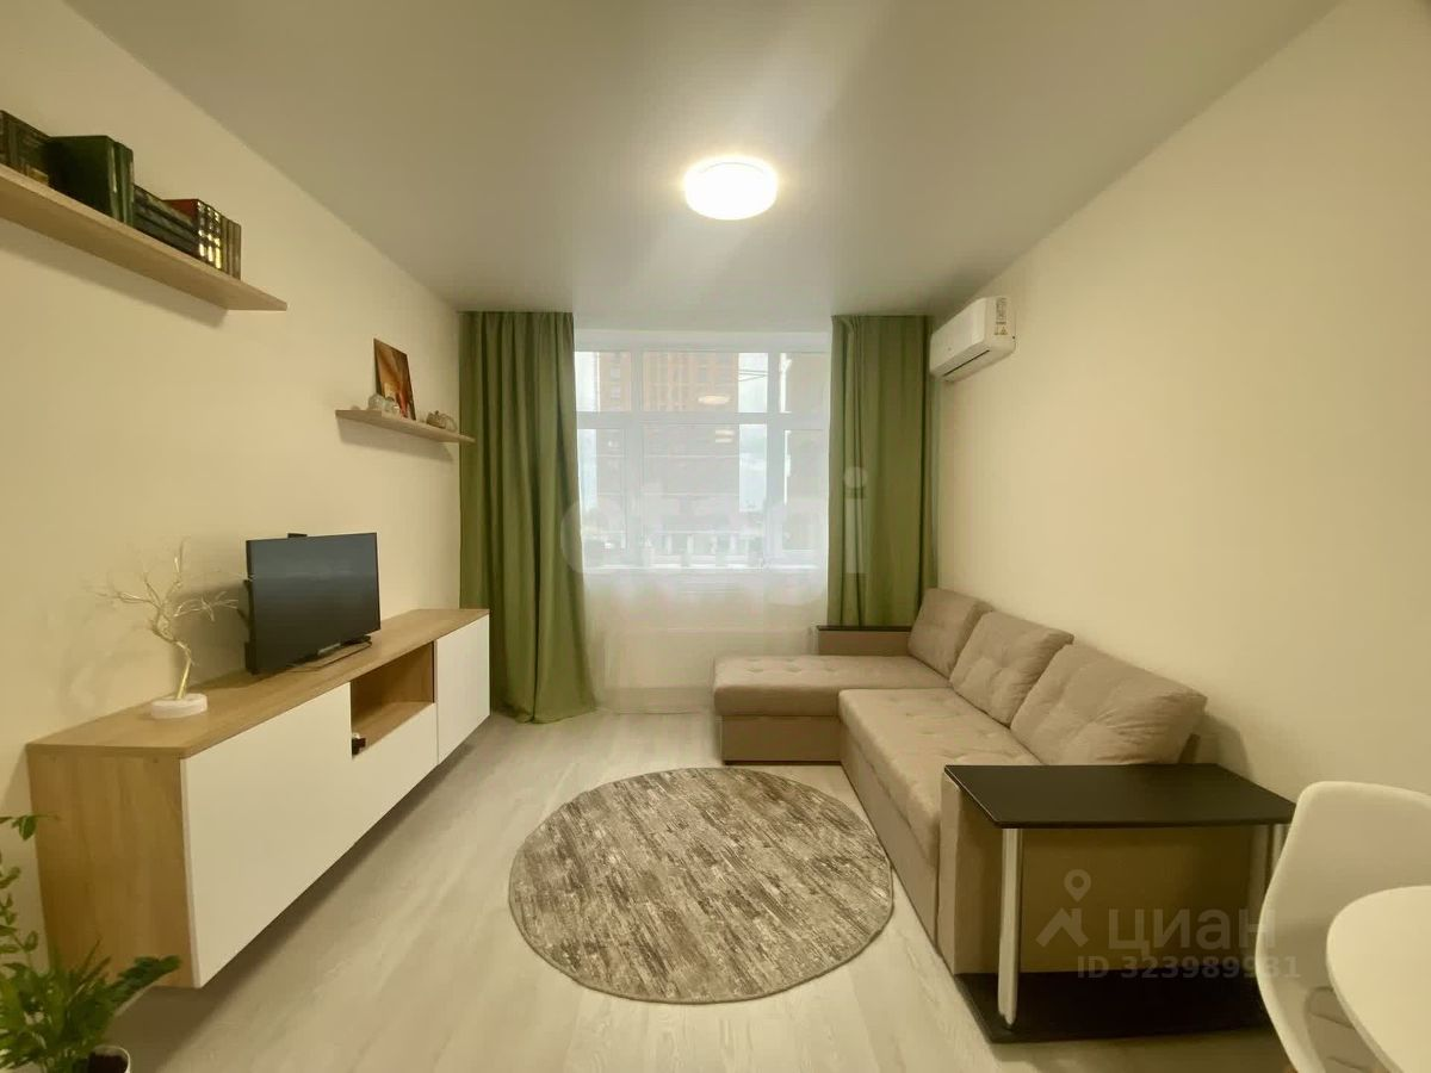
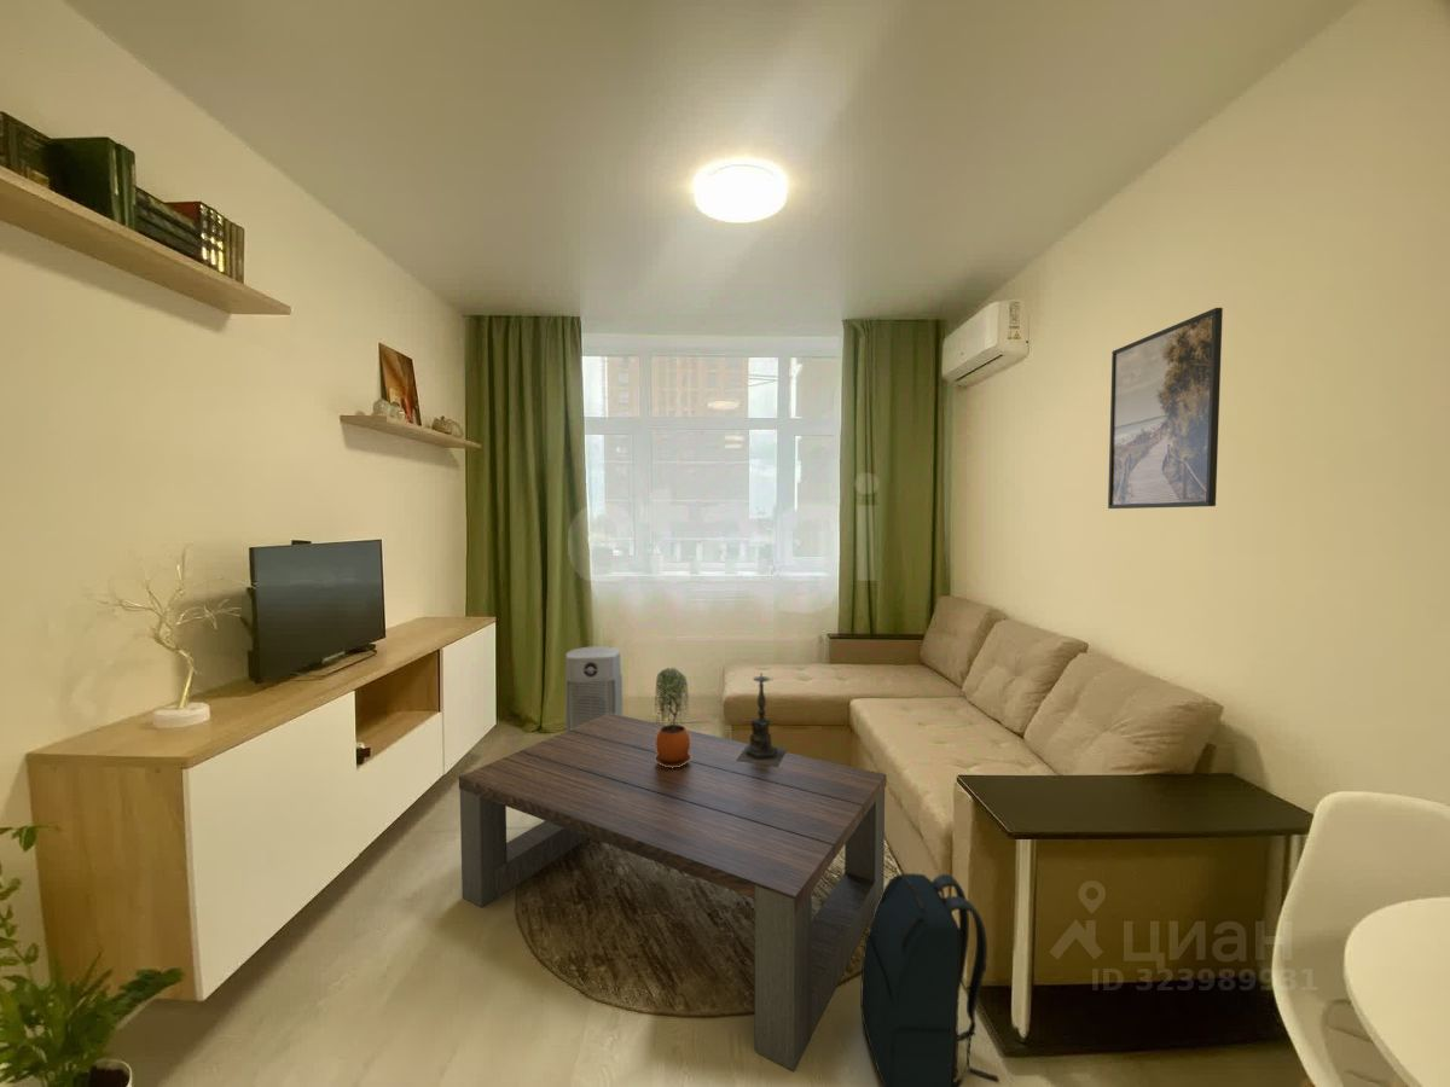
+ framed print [1107,307,1224,510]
+ air purifier [564,645,624,732]
+ candle holder [736,674,789,766]
+ coffee table [458,714,887,1073]
+ backpack [859,872,999,1087]
+ potted plant [654,667,691,768]
